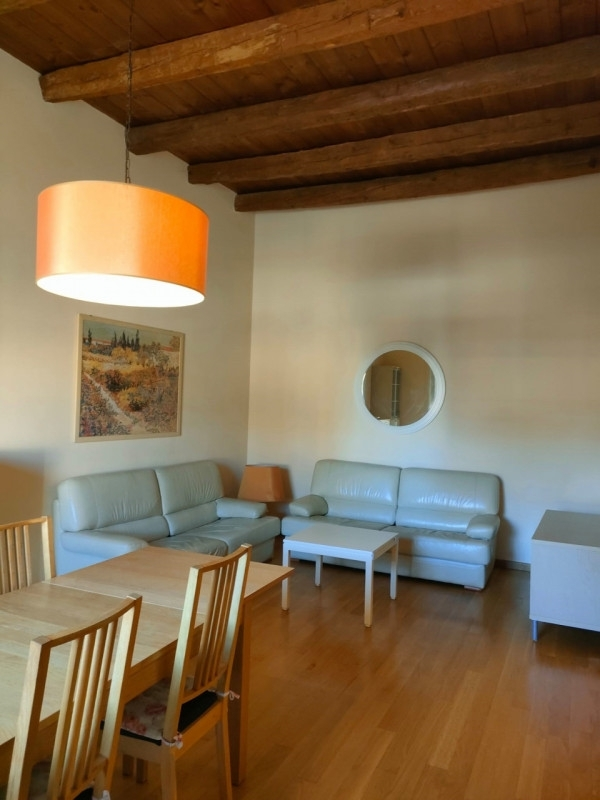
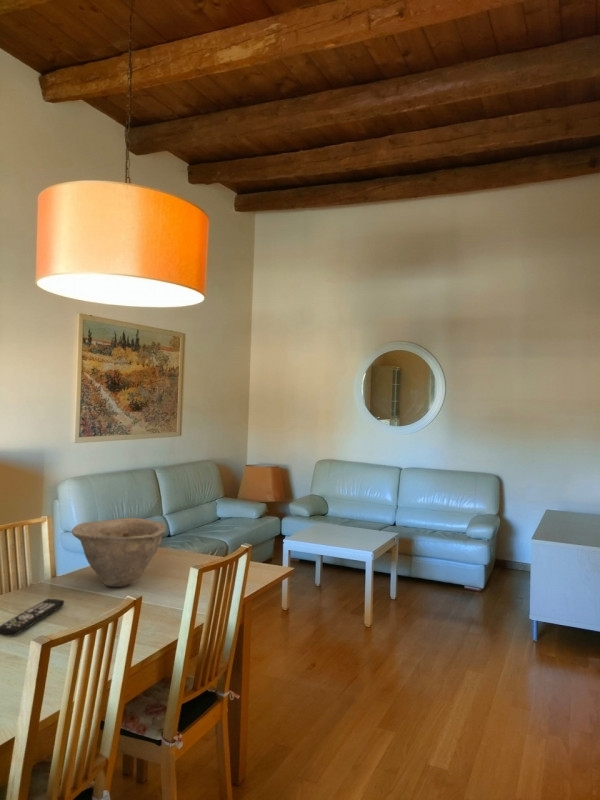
+ remote control [0,598,65,637]
+ bowl [71,517,167,588]
